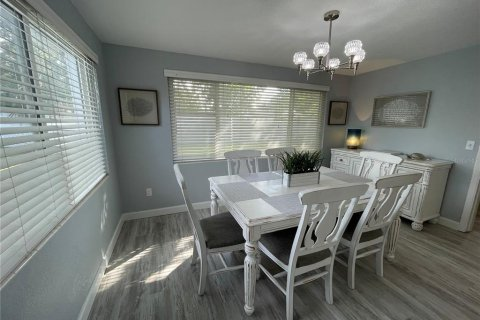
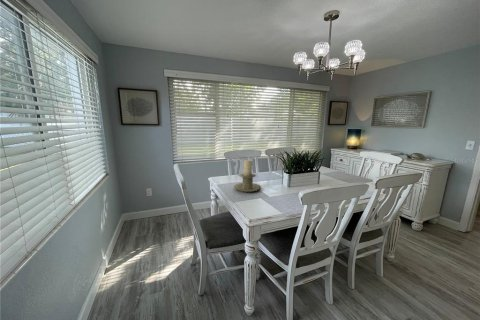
+ candle holder [233,159,262,193]
